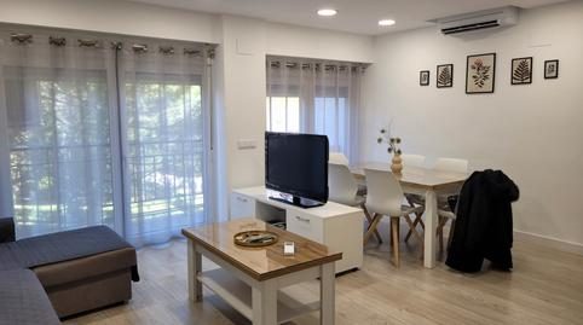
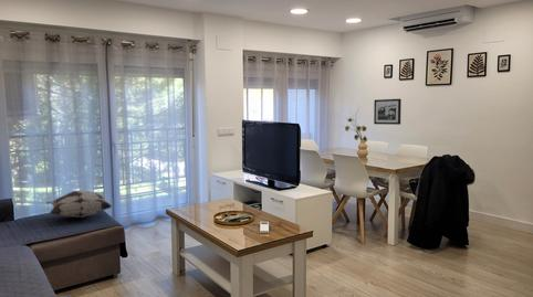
+ picture frame [373,98,403,126]
+ decorative pillow [46,190,113,220]
